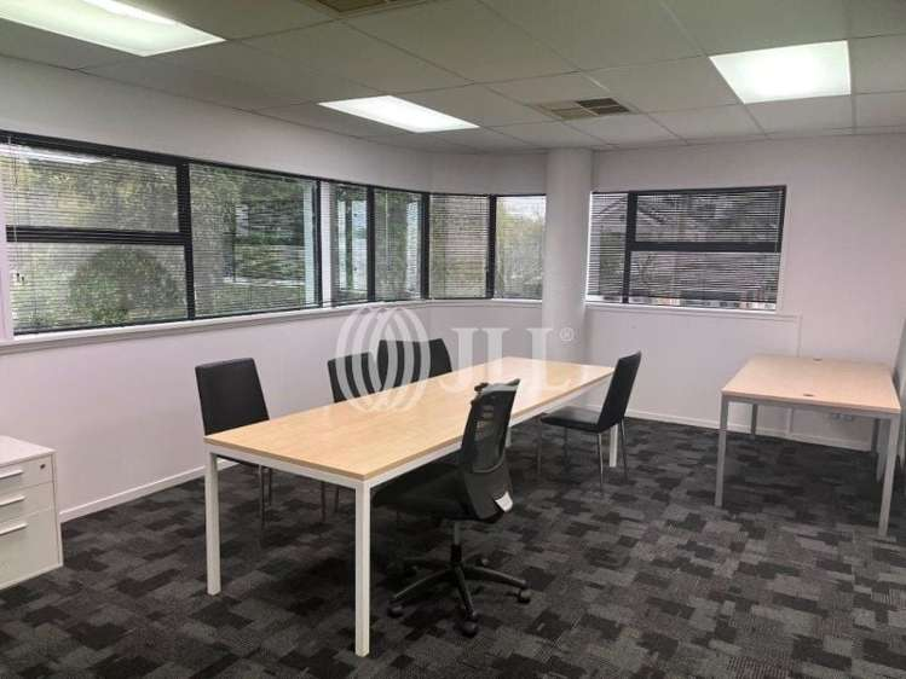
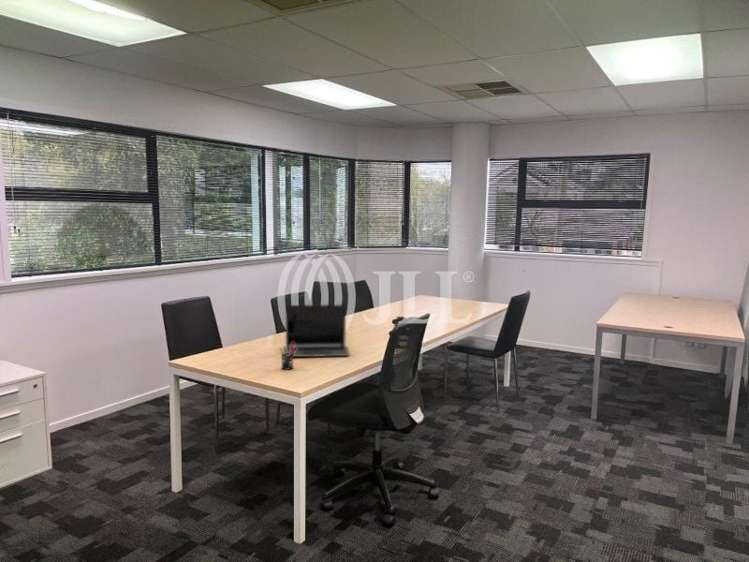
+ pen holder [278,343,297,371]
+ laptop [285,304,350,358]
